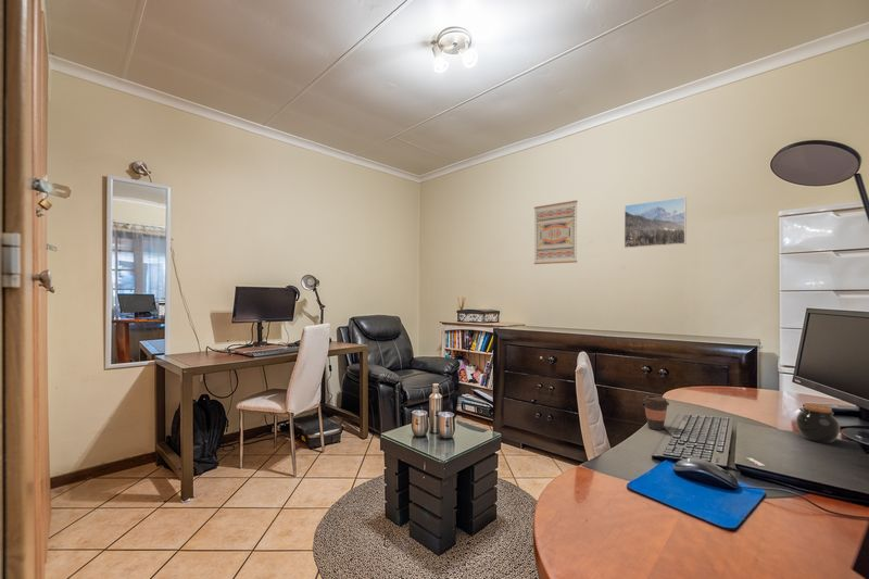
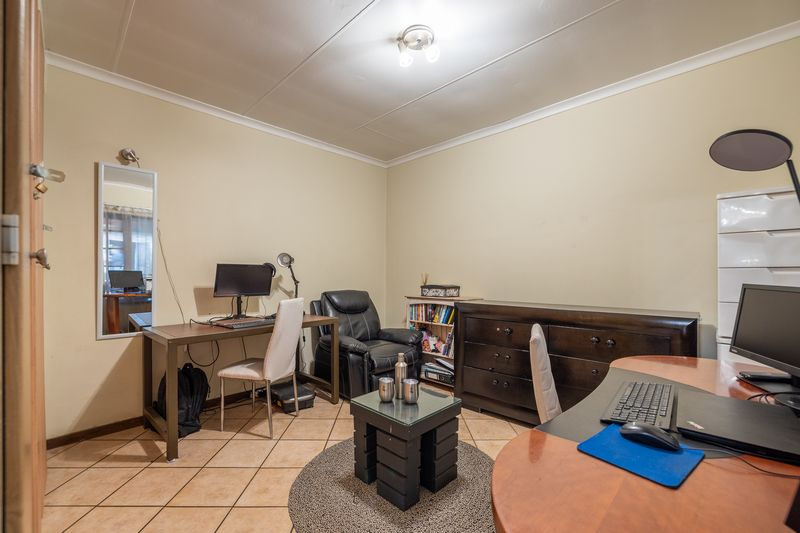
- coffee cup [642,394,670,431]
- jar [795,402,841,444]
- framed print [624,196,688,249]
- wall art [532,199,579,265]
